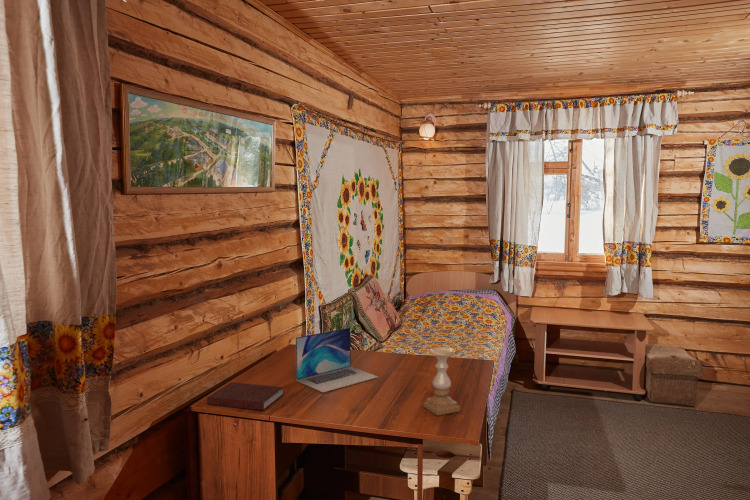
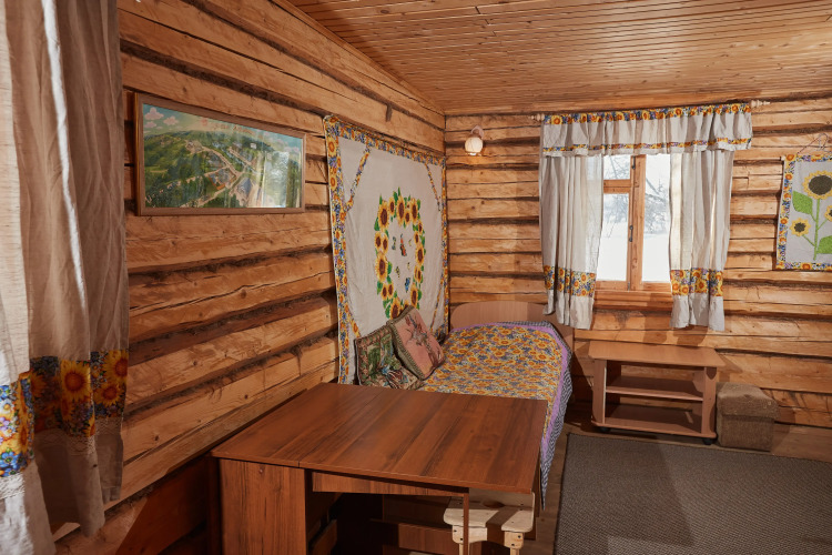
- notebook [206,381,285,411]
- laptop [295,327,379,393]
- candle holder [422,346,461,417]
